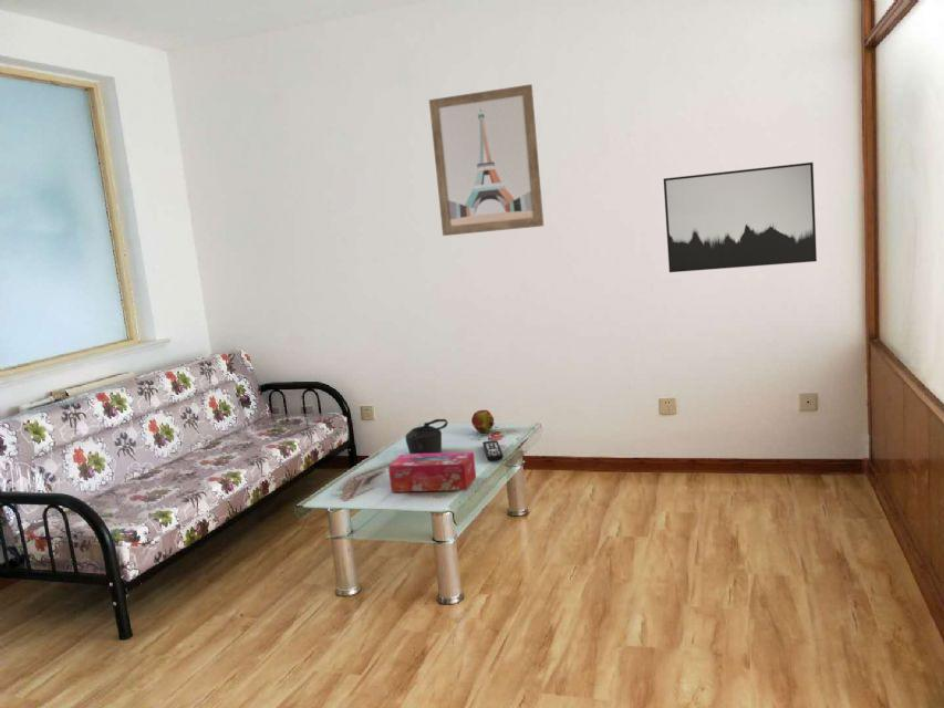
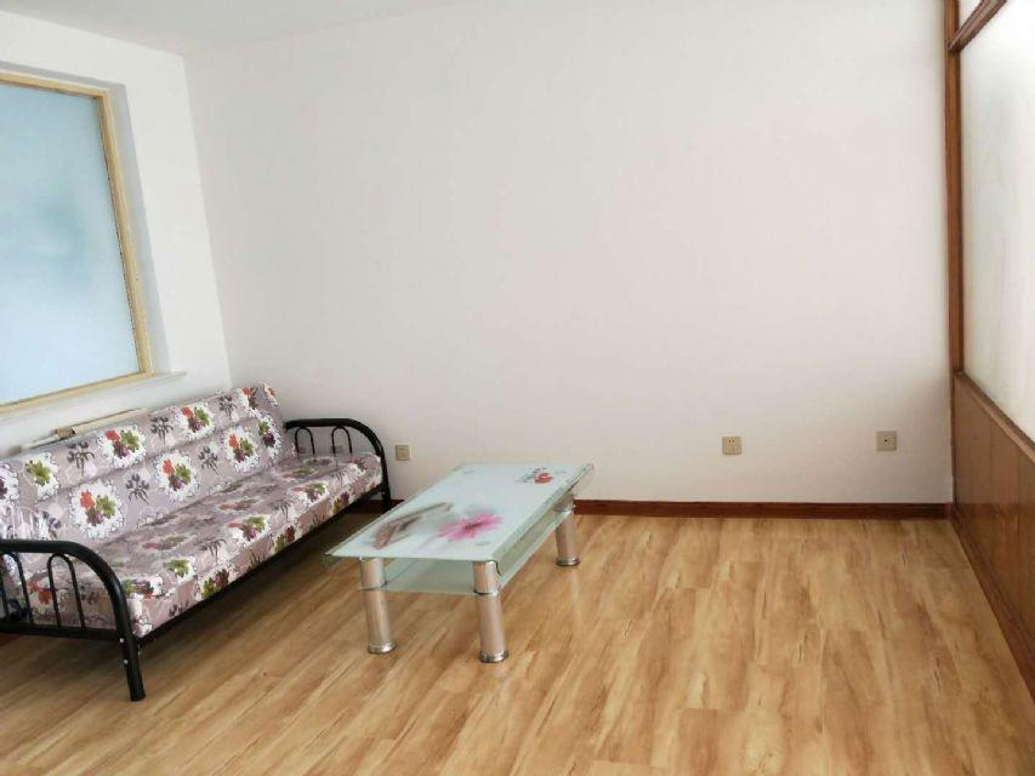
- fruit [470,409,496,434]
- tissue box [387,450,477,493]
- wall art [663,162,818,273]
- wall art [428,83,544,237]
- teapot [405,418,448,455]
- remote control [481,439,504,462]
